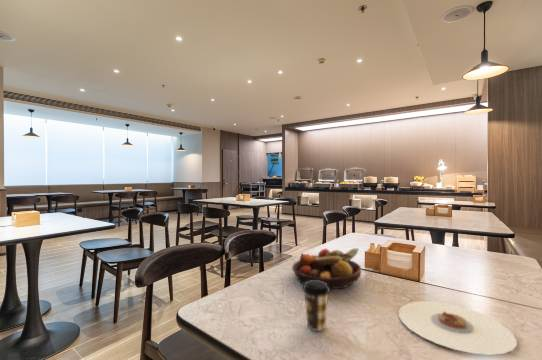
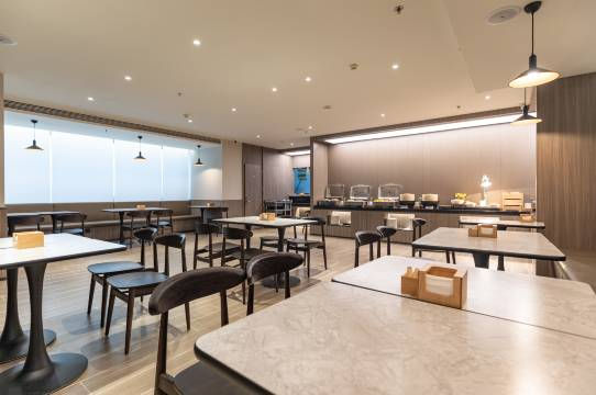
- fruit bowl [291,247,362,290]
- coffee cup [302,280,331,332]
- plate [397,300,518,356]
